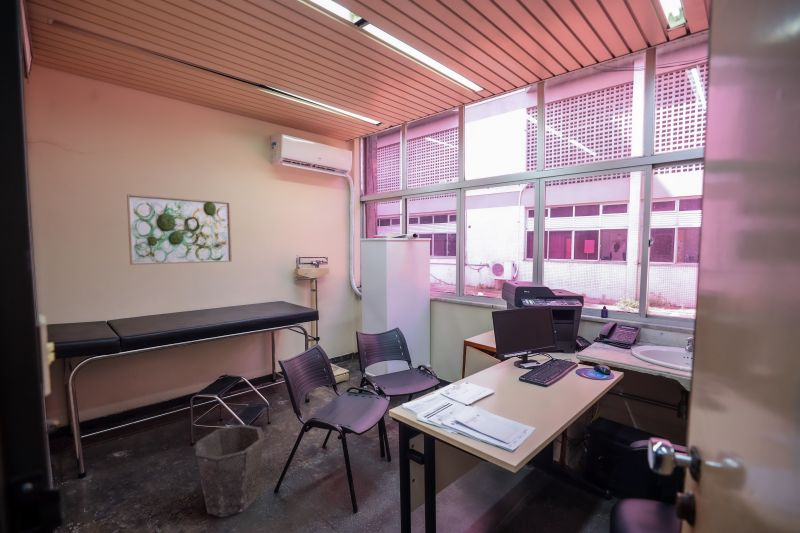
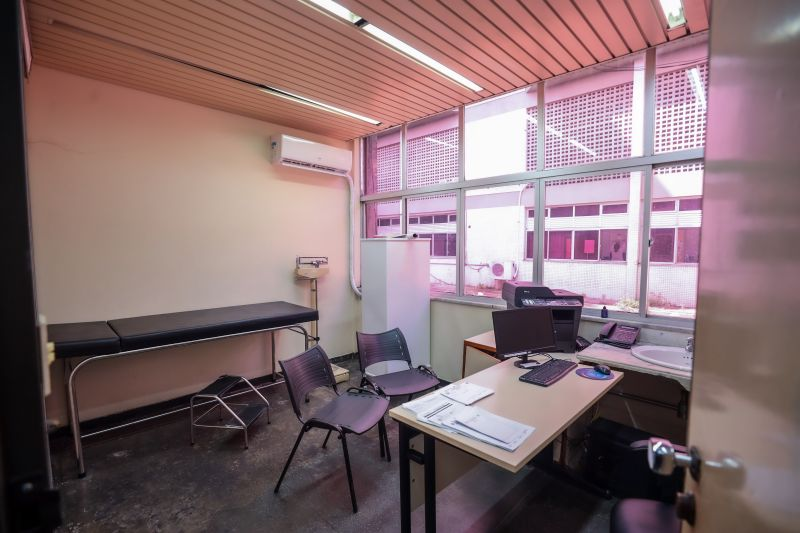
- waste bin [195,423,265,518]
- wall art [126,193,233,266]
